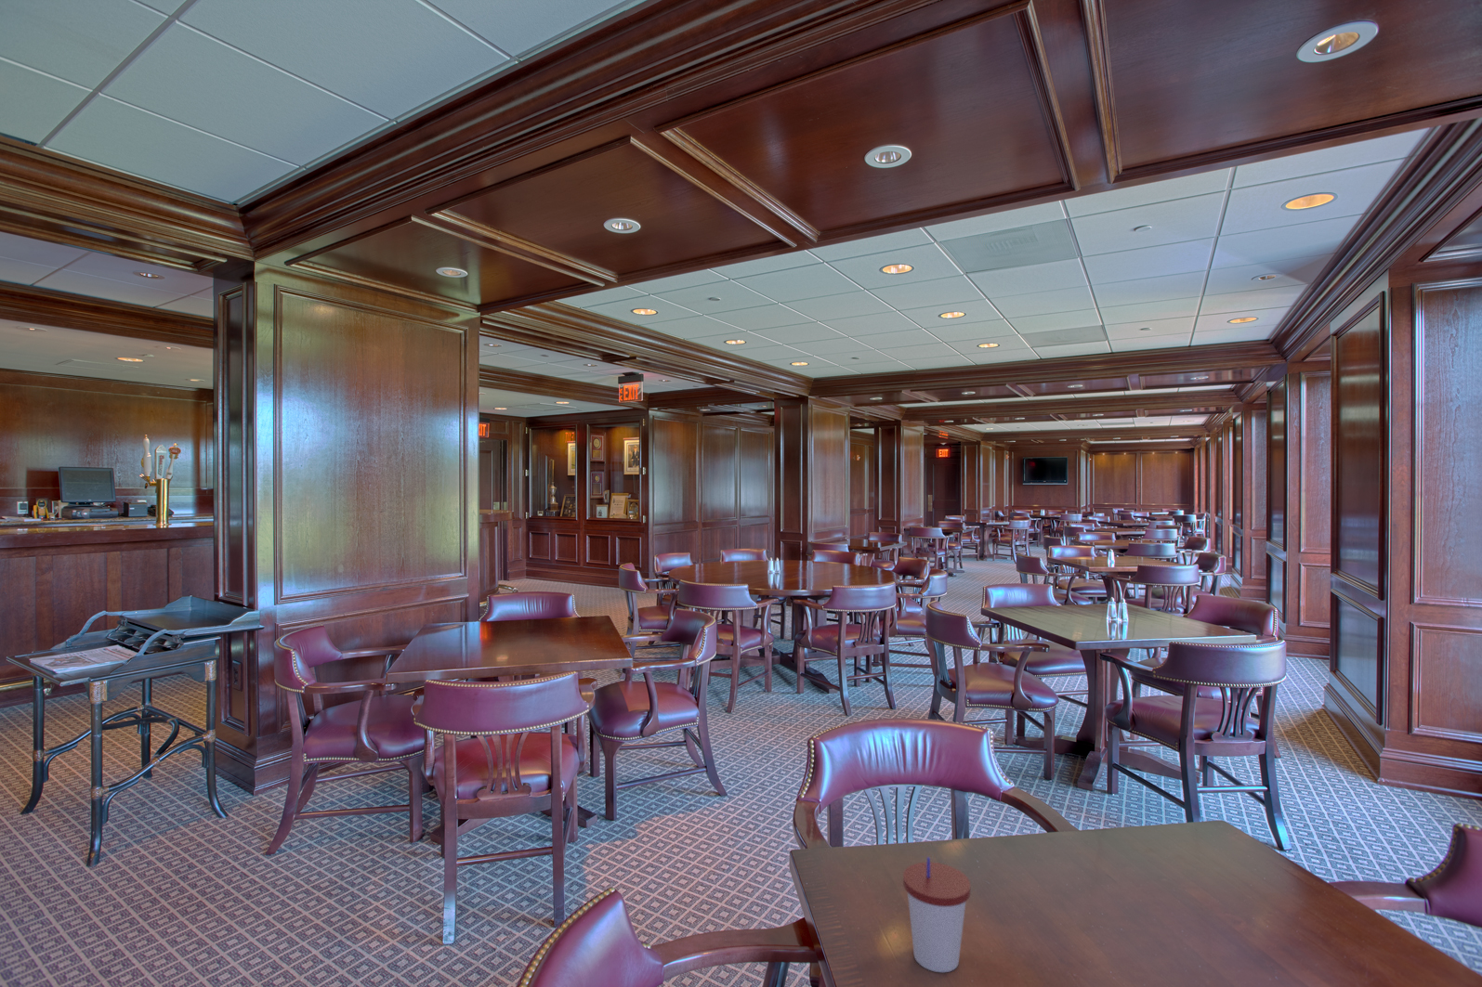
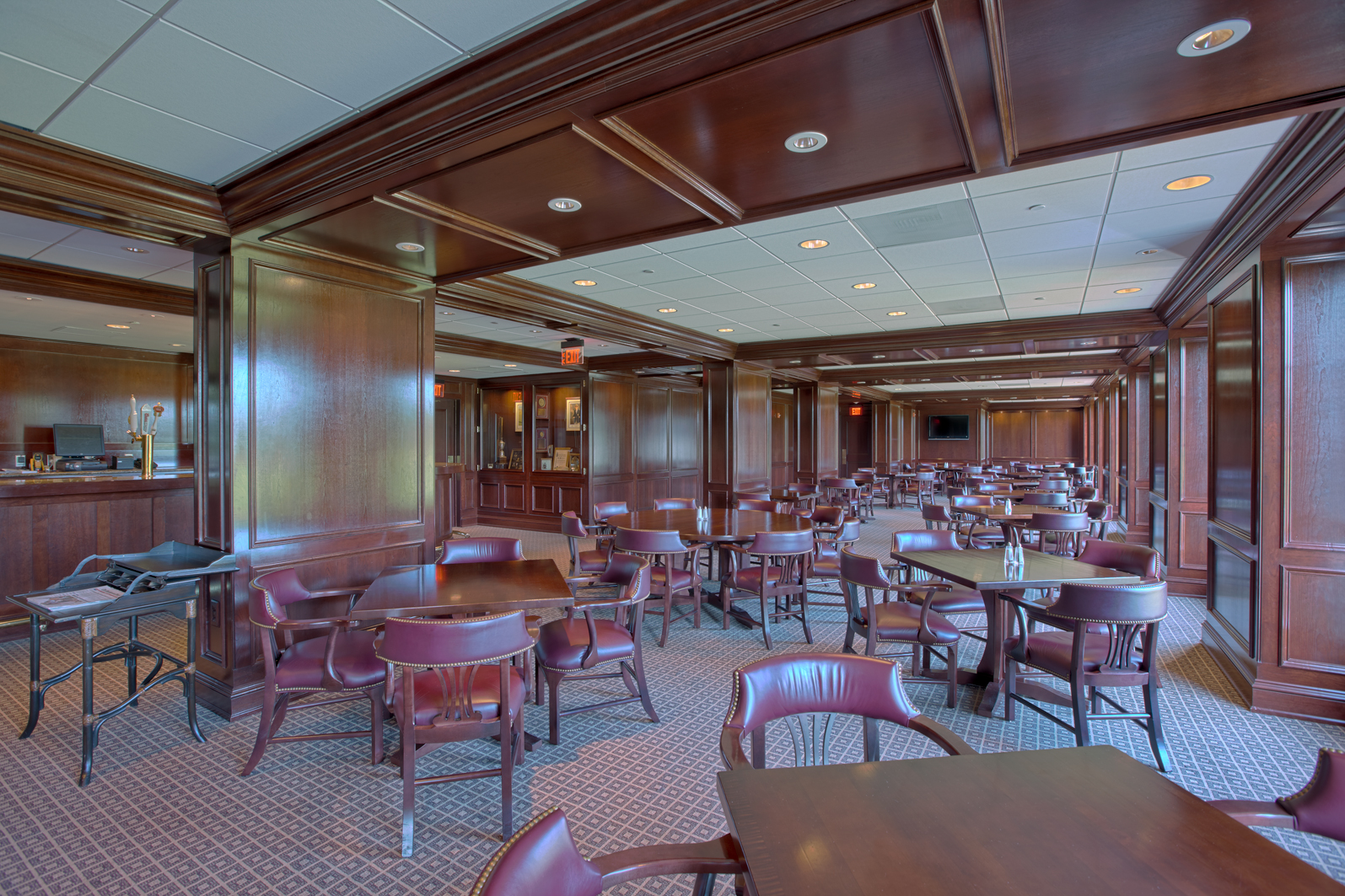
- cup [902,856,971,973]
